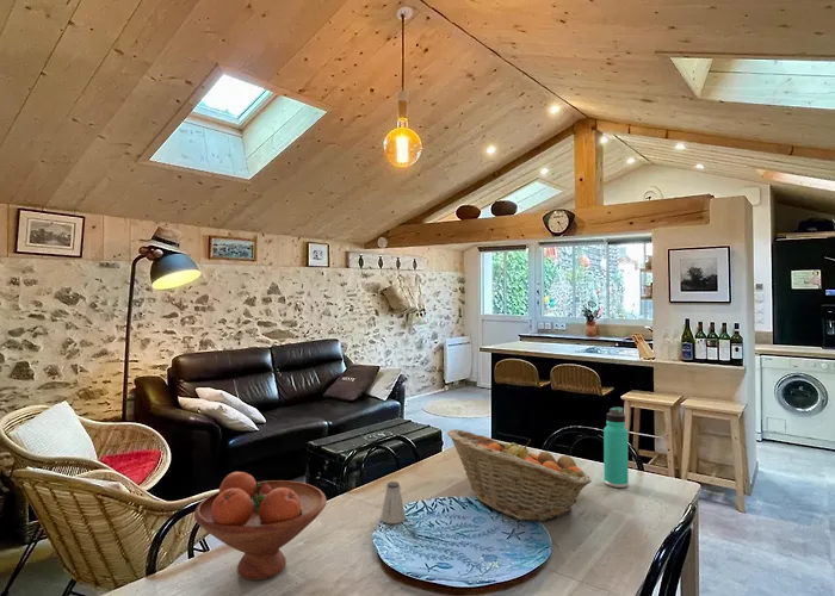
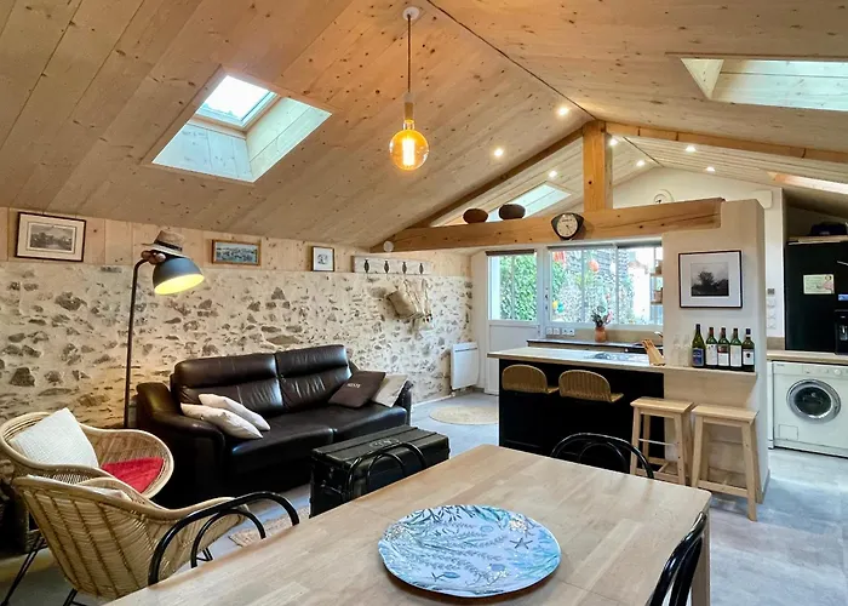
- saltshaker [379,480,407,524]
- fruit basket [446,428,593,522]
- fruit bowl [193,471,328,582]
- thermos bottle [602,406,630,489]
